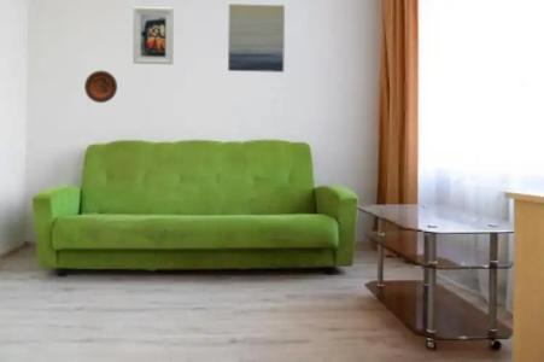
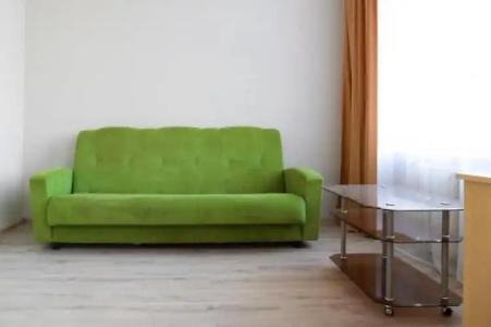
- wall art [227,2,286,74]
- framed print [131,6,175,65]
- decorative plate [83,70,118,104]
